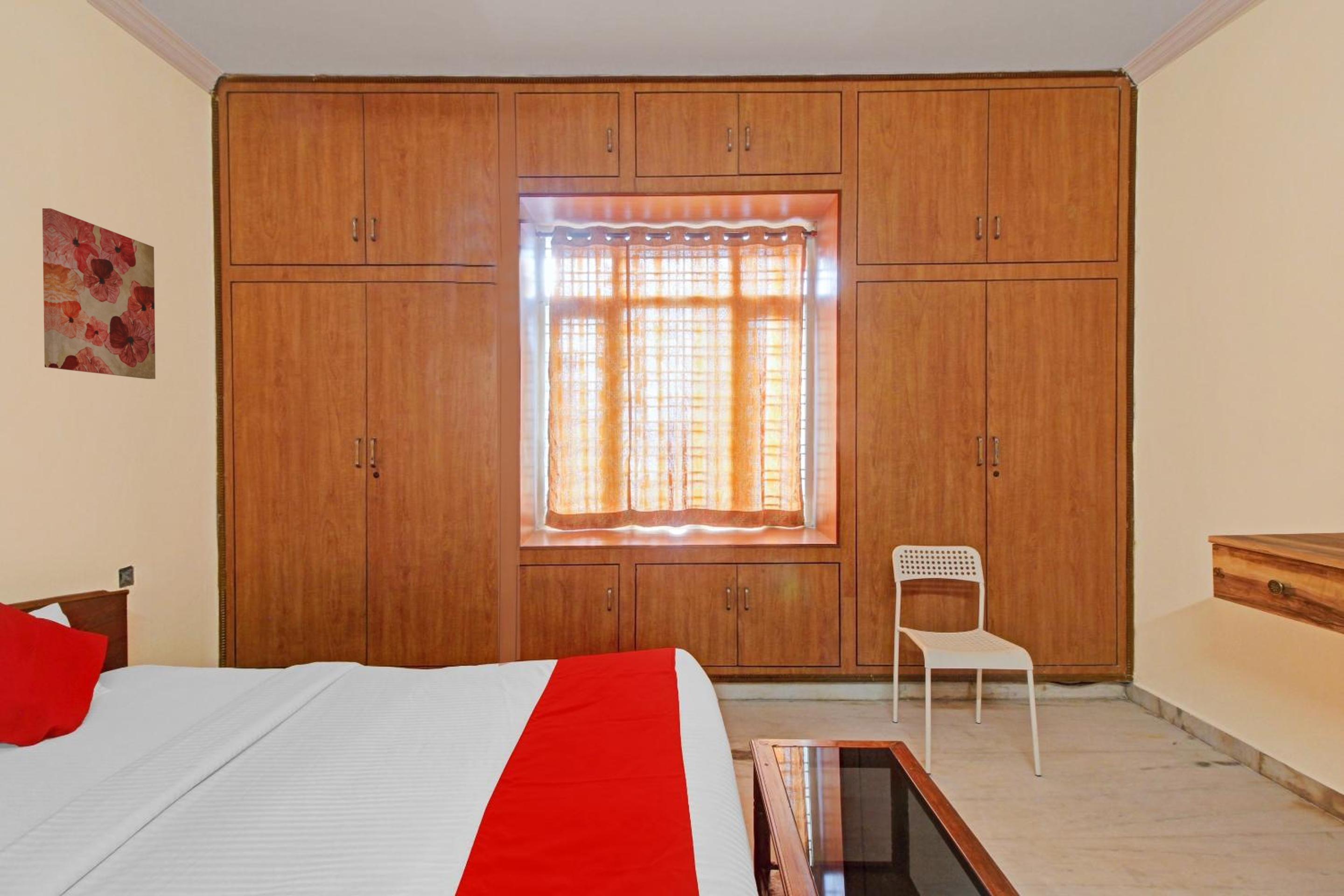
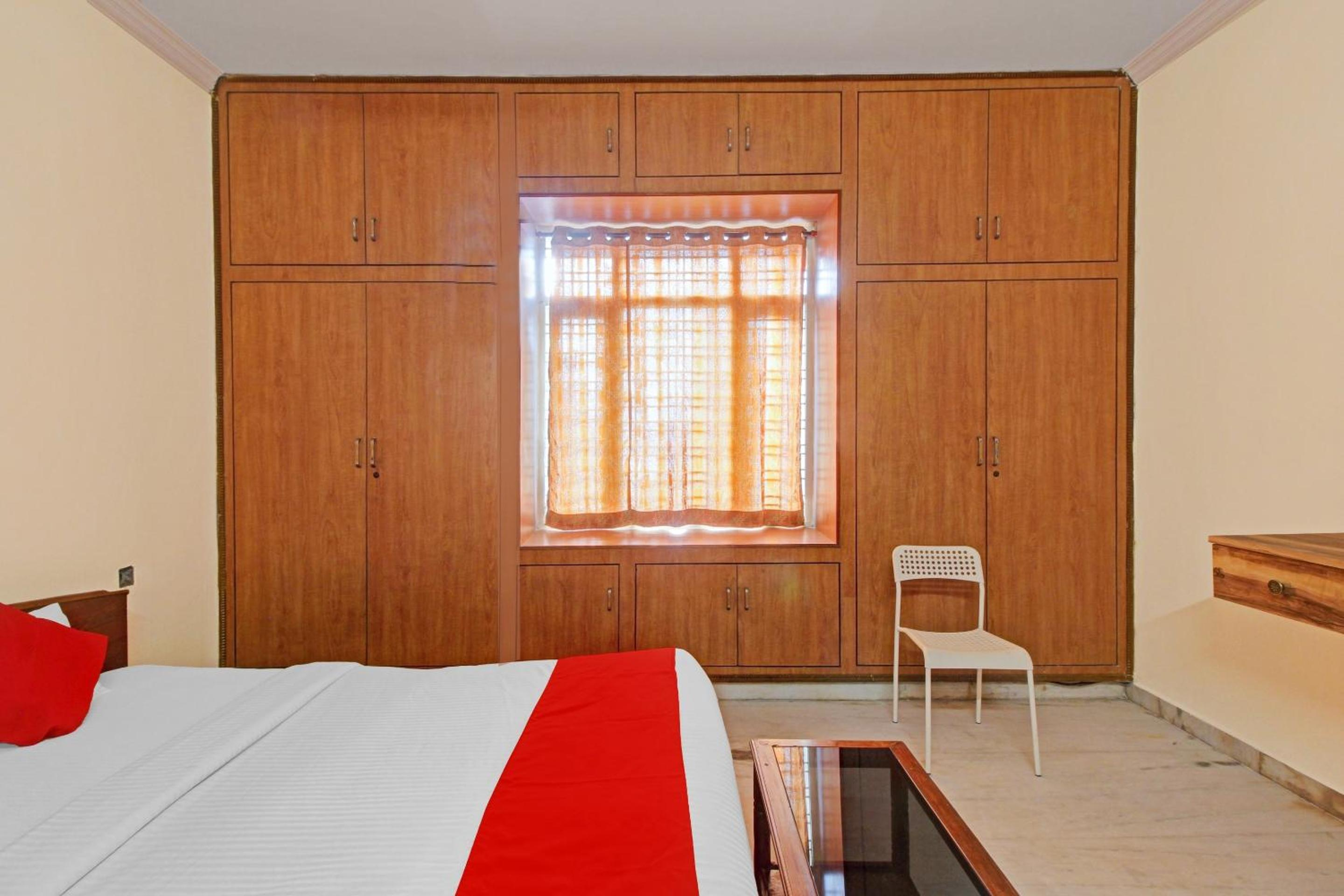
- wall art [42,208,156,379]
